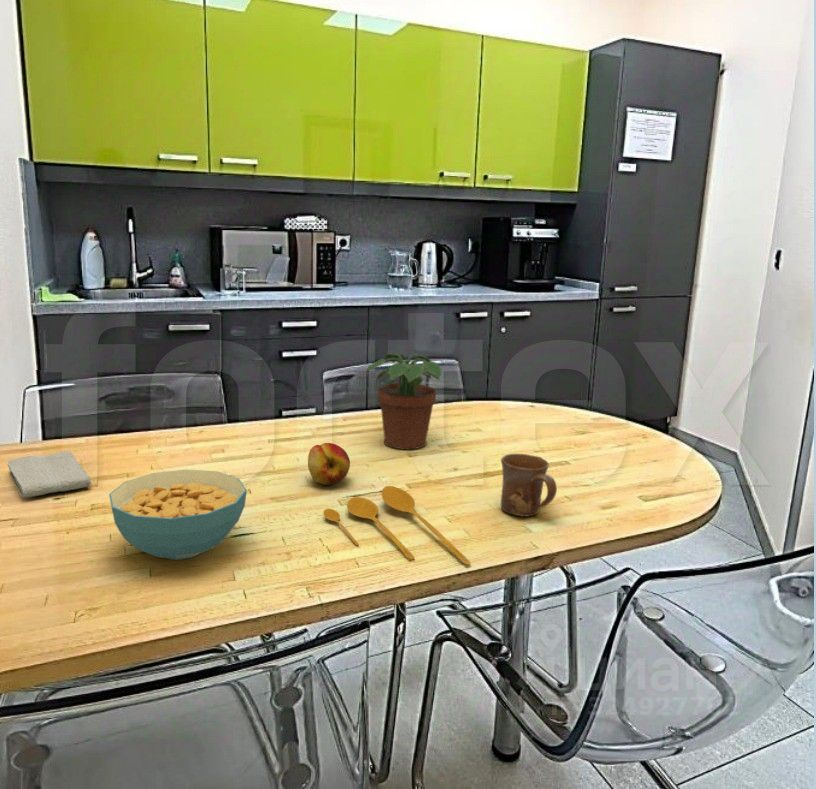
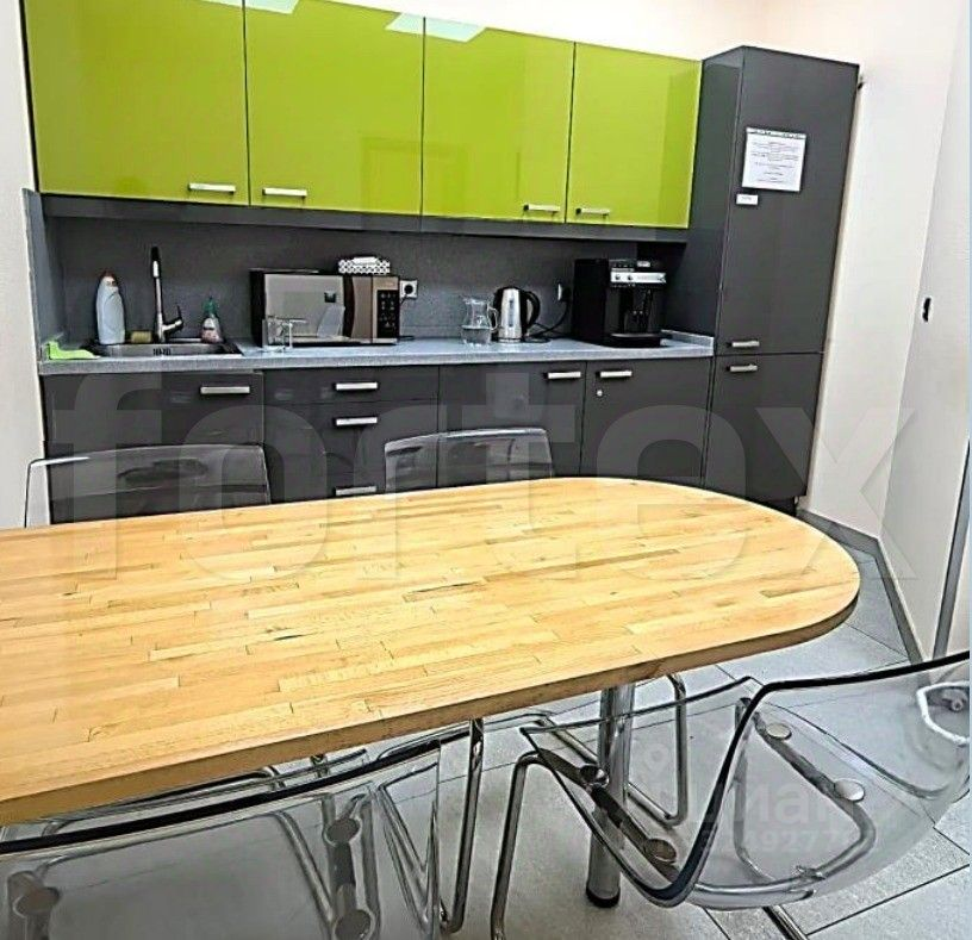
- mug [500,453,558,517]
- cereal bowl [108,468,248,561]
- potted plant [364,352,443,450]
- spoon [323,485,472,565]
- washcloth [7,450,92,498]
- fruit [307,442,351,486]
